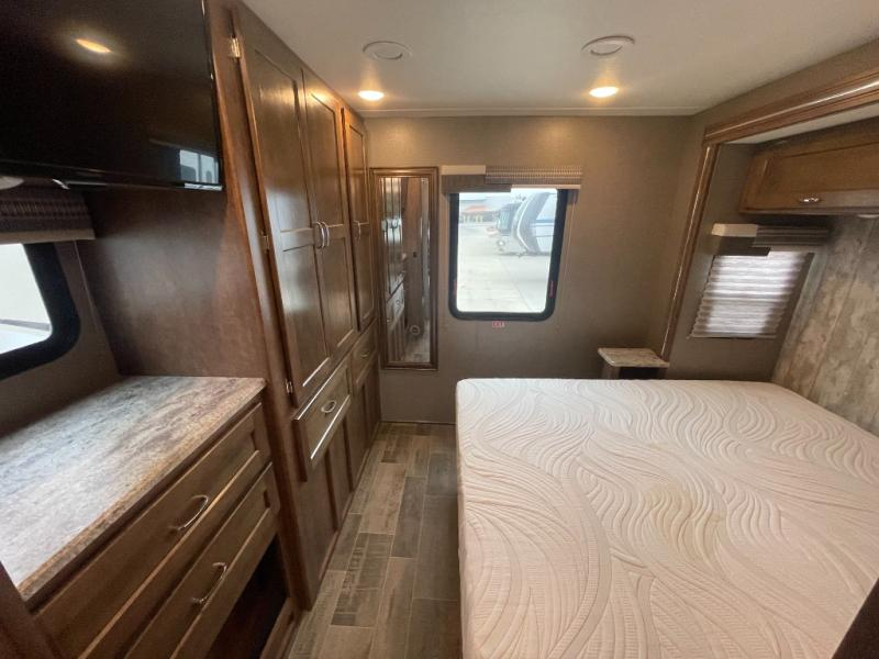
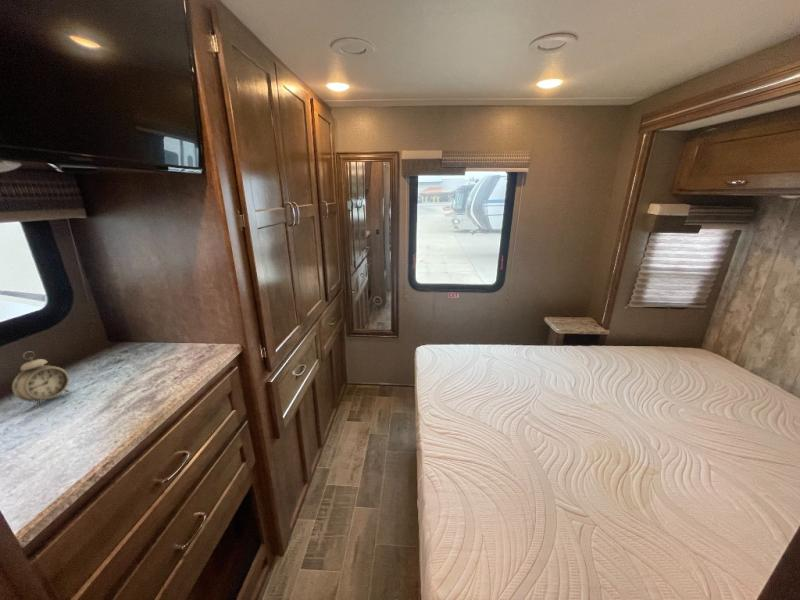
+ alarm clock [11,351,73,409]
